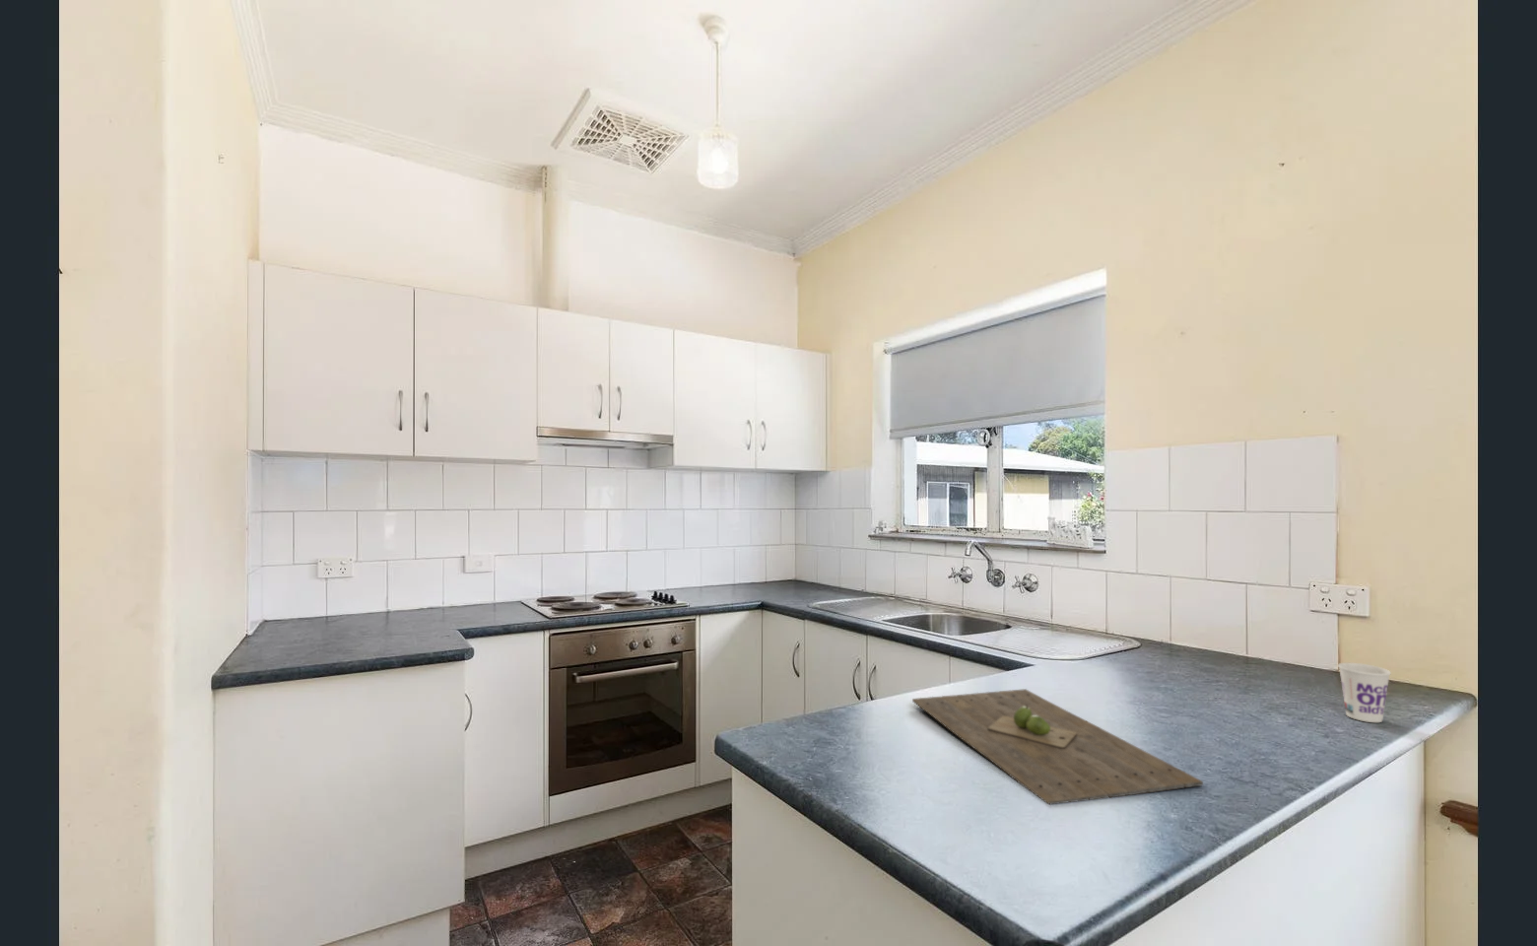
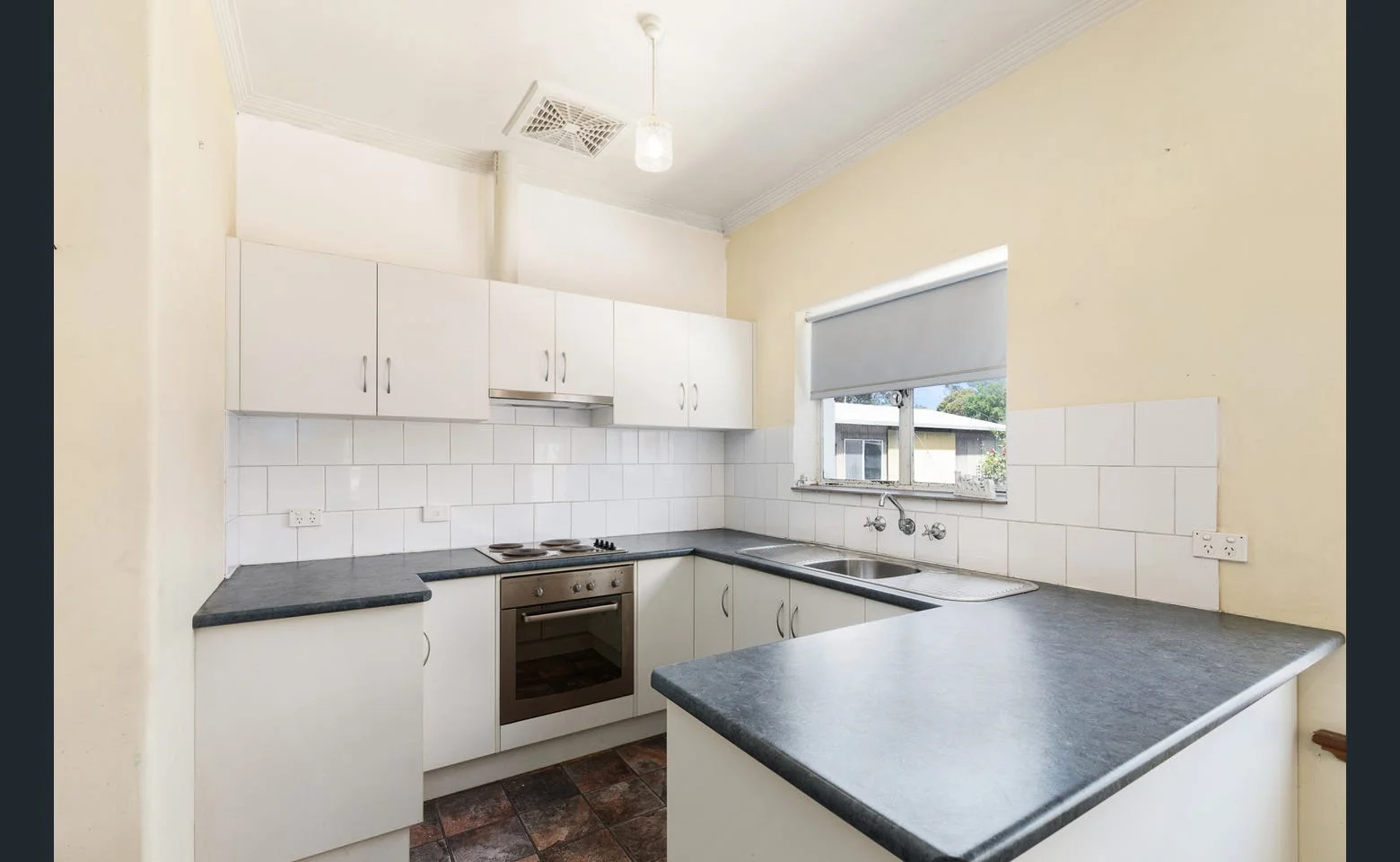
- cutting board [911,688,1204,806]
- cup [1337,662,1392,723]
